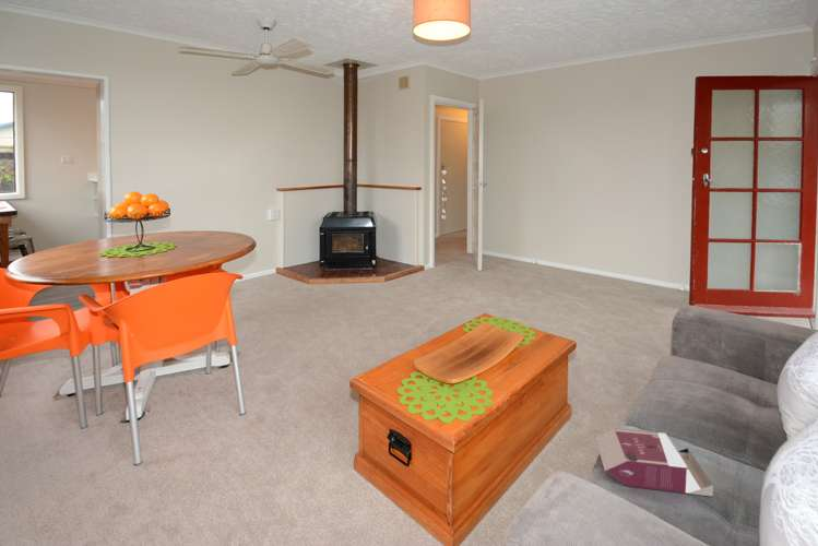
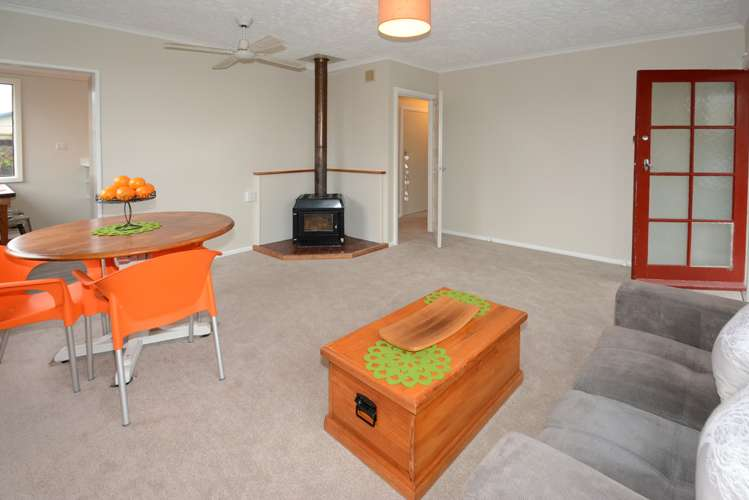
- book [594,428,714,498]
